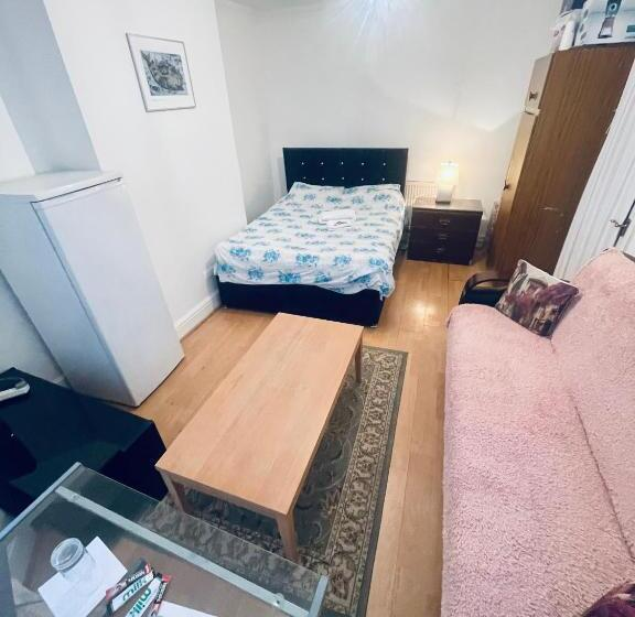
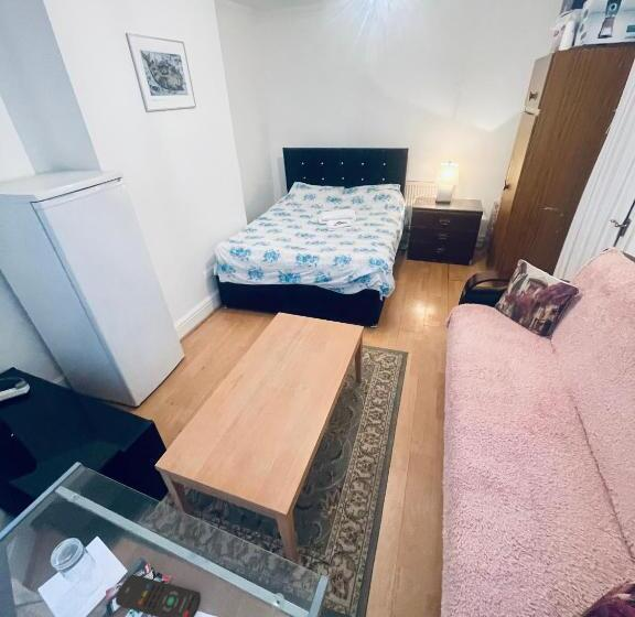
+ remote control [115,573,201,617]
